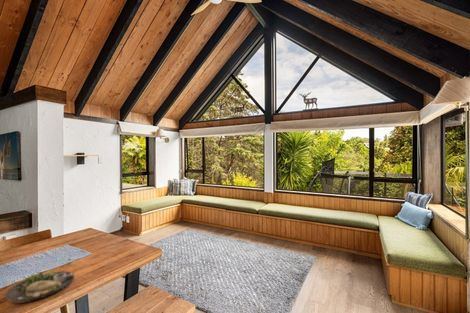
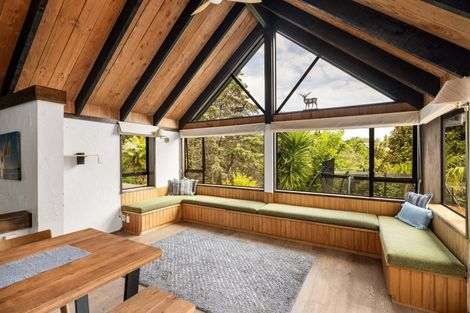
- dinner plate [5,269,75,304]
